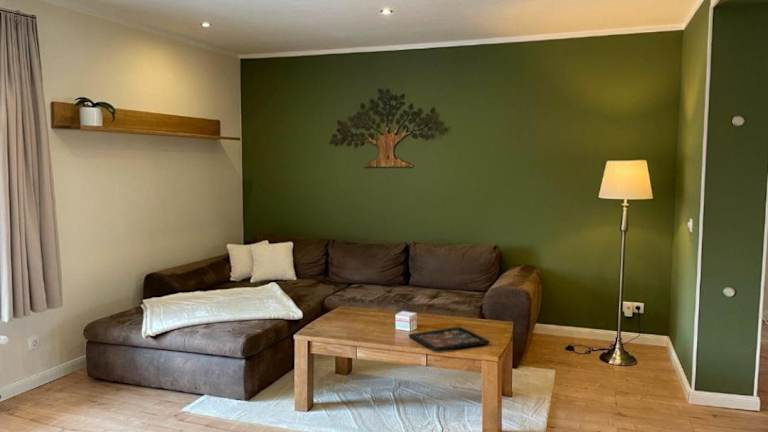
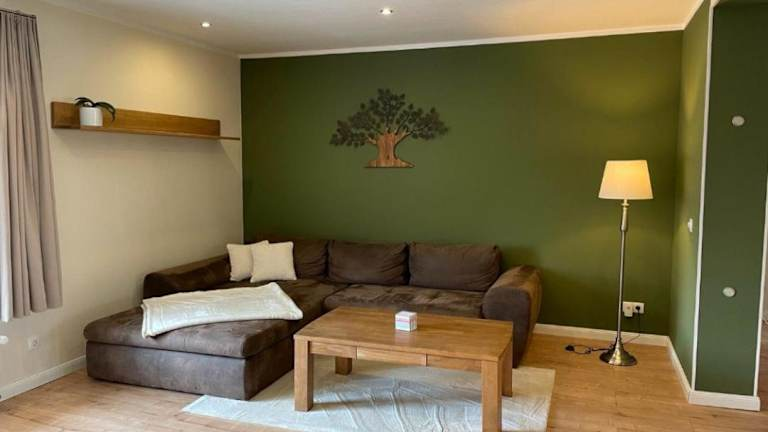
- decorative tray [408,326,491,352]
